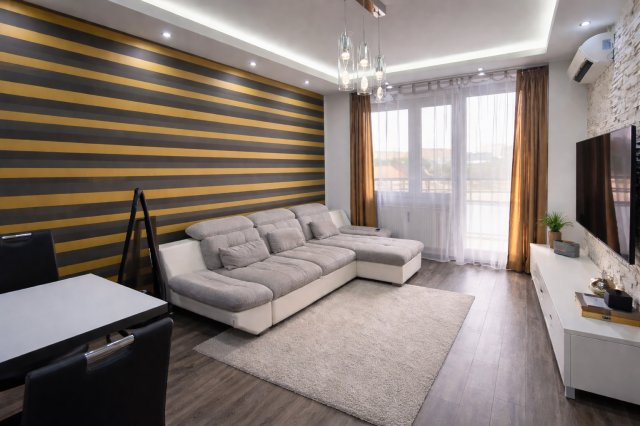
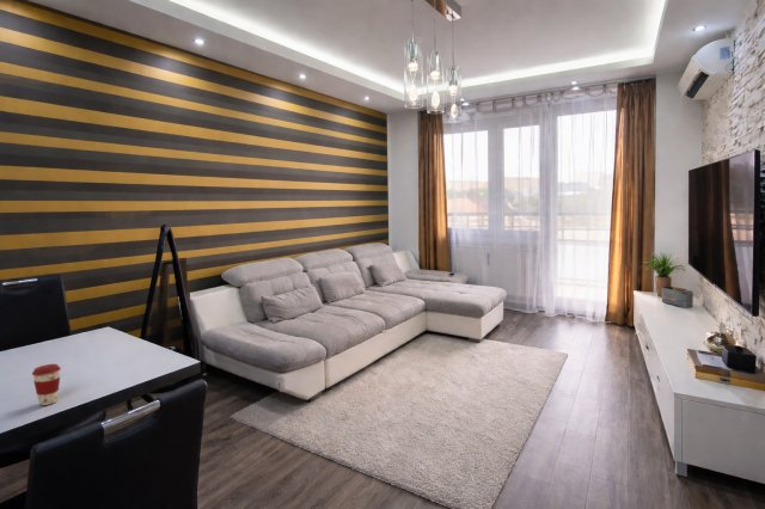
+ coffee cup [31,363,62,406]
